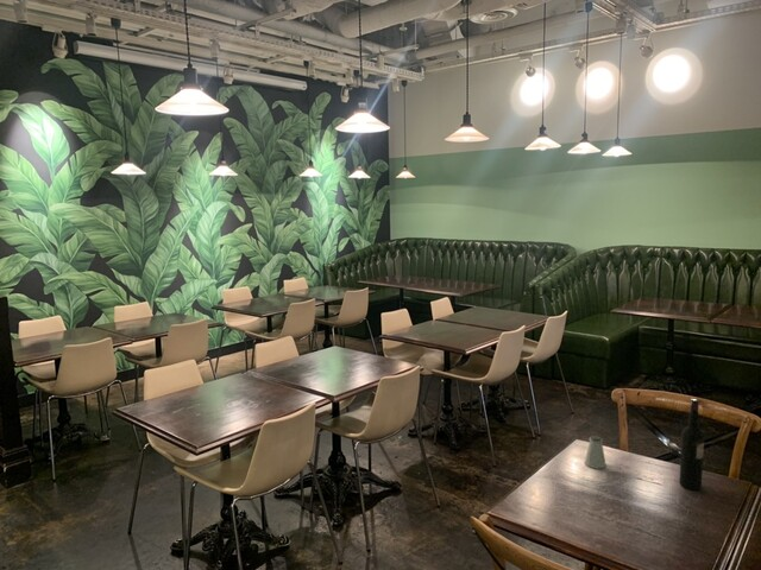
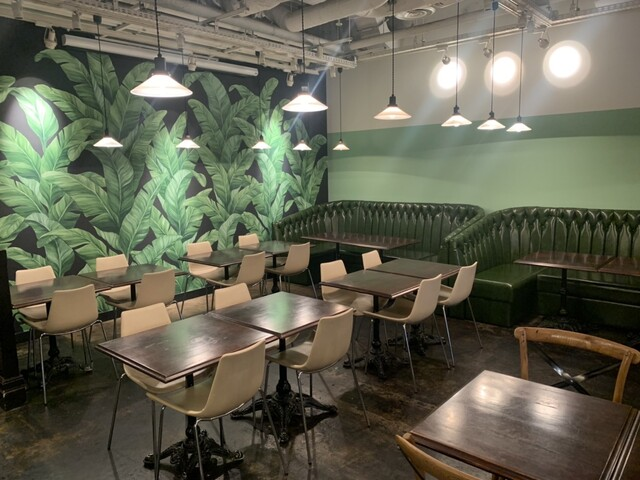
- wine bottle [678,397,705,490]
- saltshaker [584,435,608,469]
